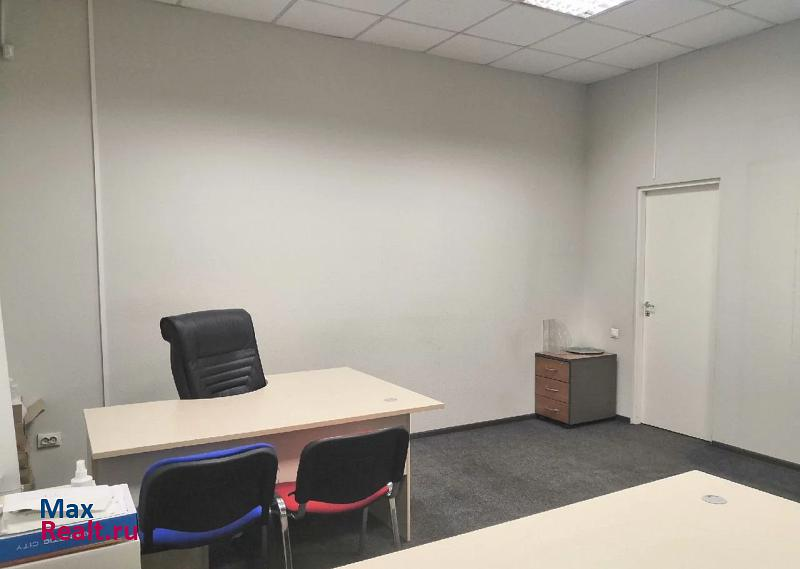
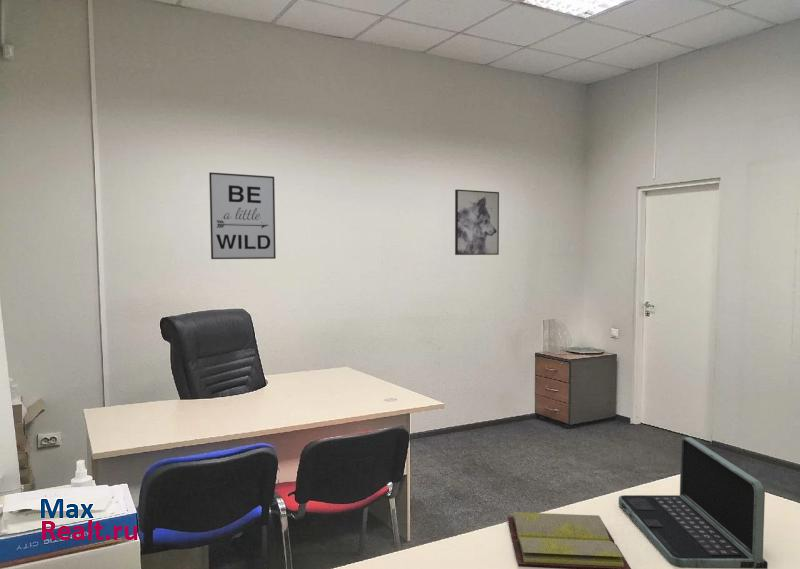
+ wall art [208,171,277,260]
+ wall art [454,188,500,256]
+ laptop [618,436,769,569]
+ diary [507,511,632,569]
